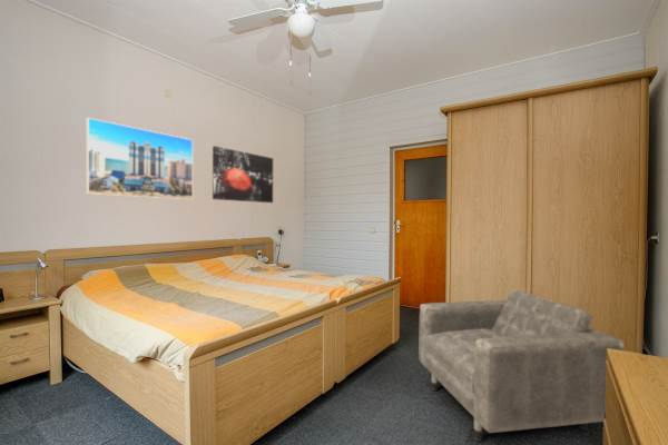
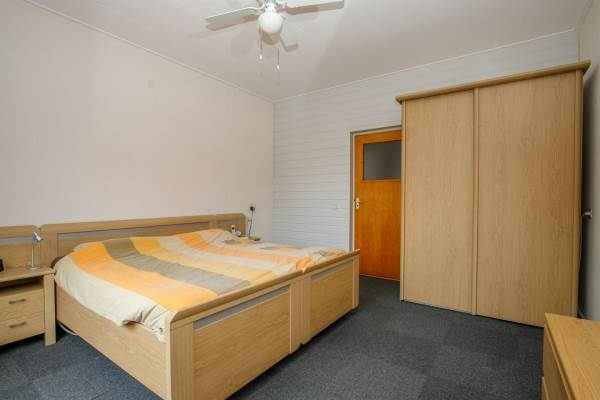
- armchair [418,288,626,443]
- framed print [86,117,194,200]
- wall art [212,145,274,204]
